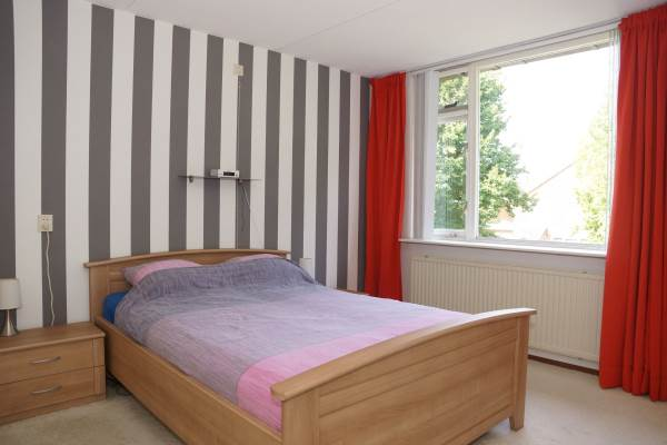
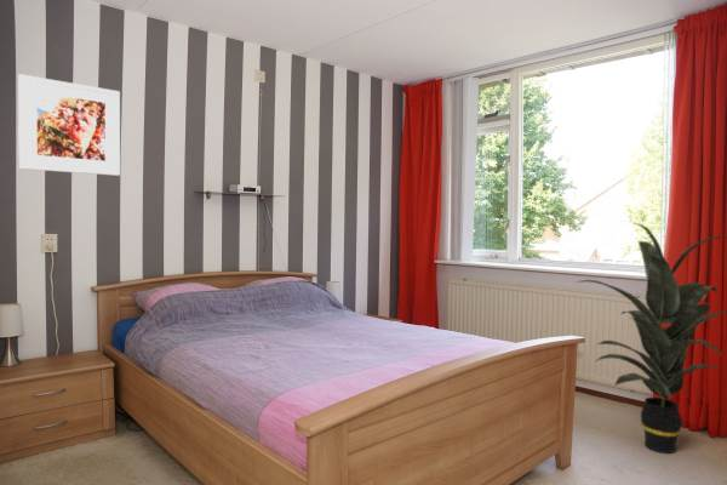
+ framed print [17,73,121,177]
+ indoor plant [576,222,727,455]
